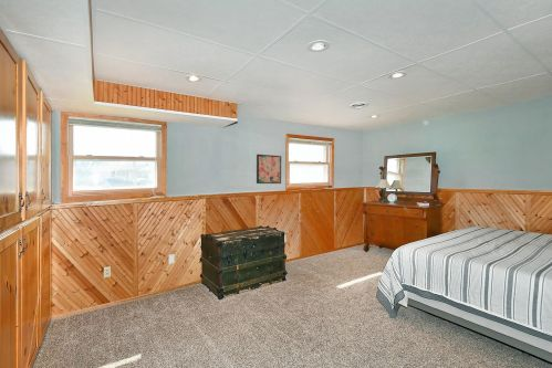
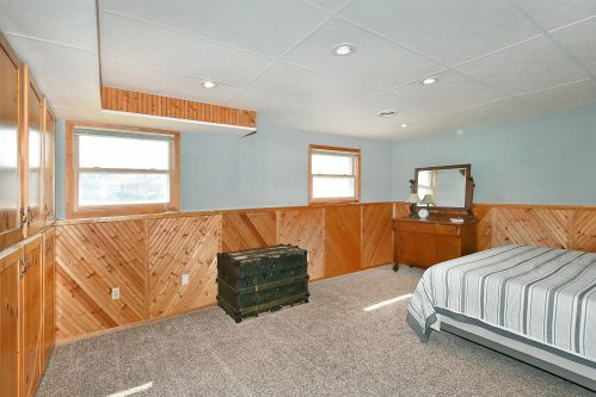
- wall art [256,154,282,185]
